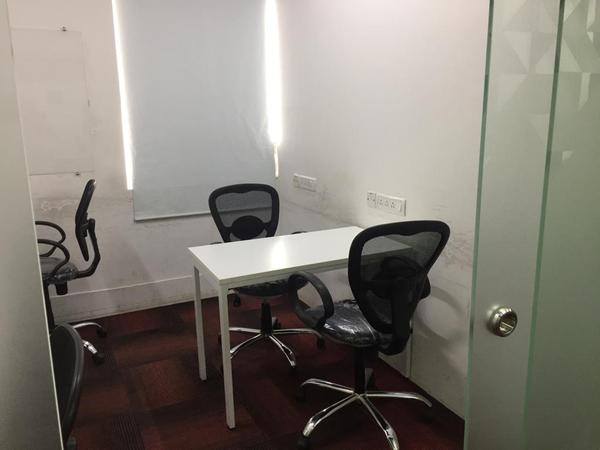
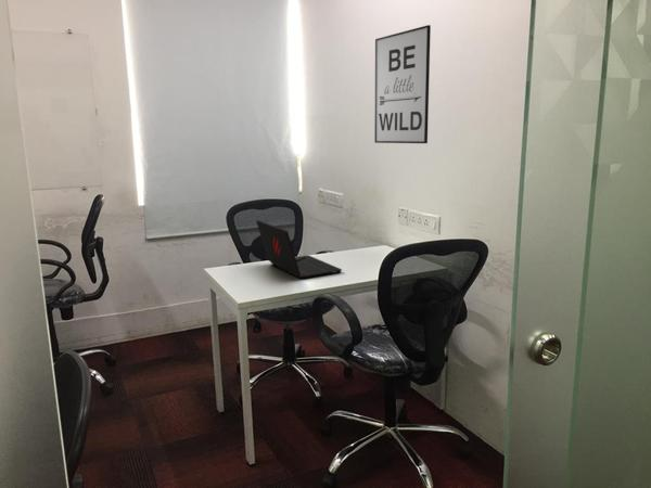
+ wall art [373,24,432,144]
+ laptop [255,219,343,280]
